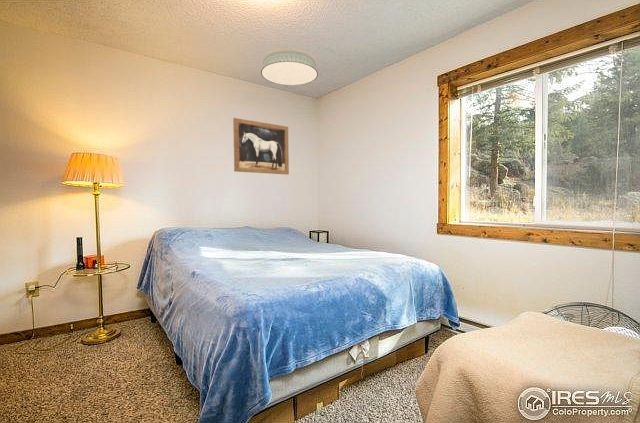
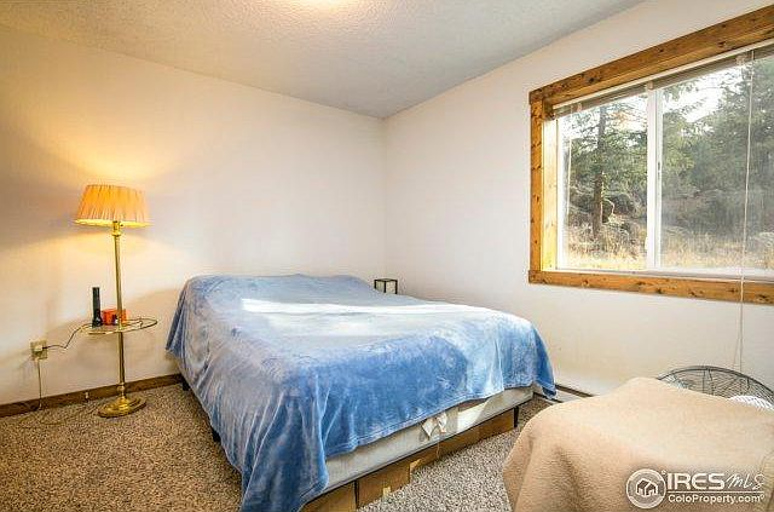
- wall art [232,117,290,176]
- ceiling light [260,48,319,86]
